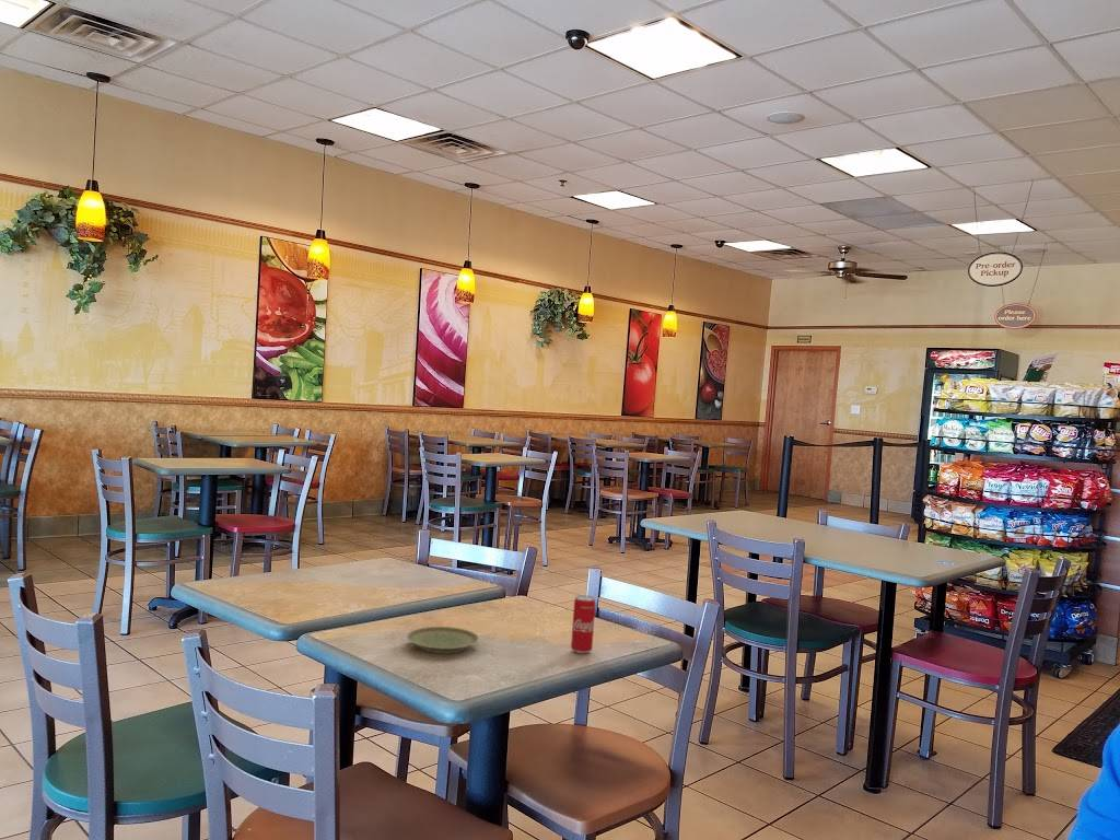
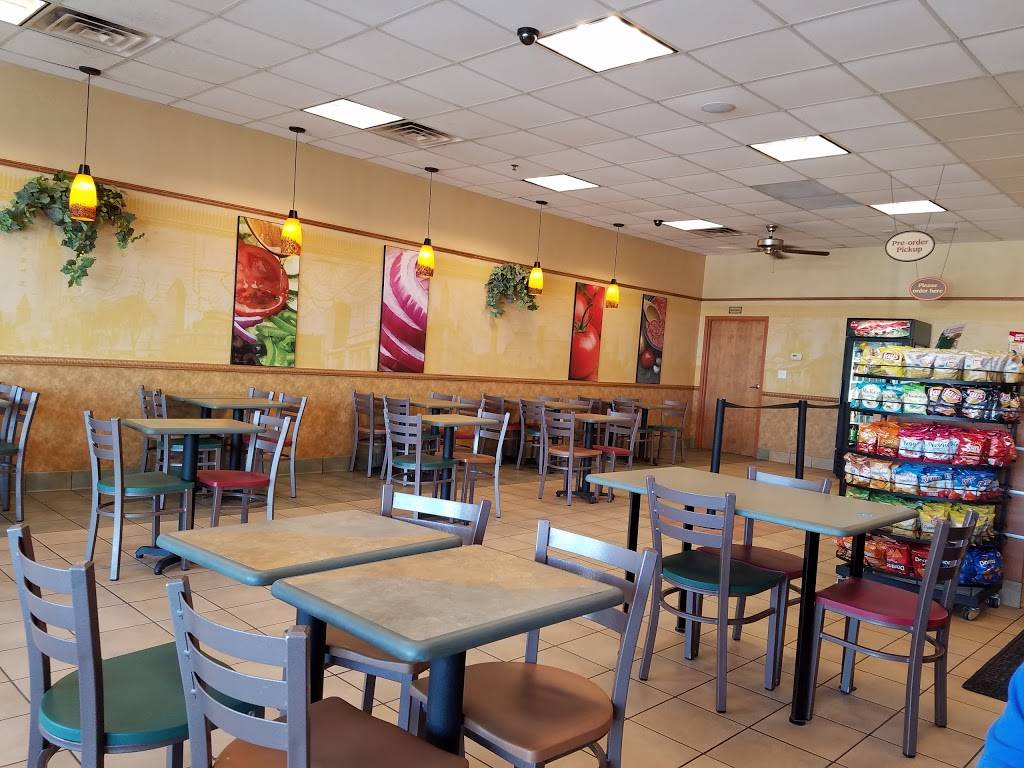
- beverage can [570,594,596,654]
- plate [406,626,480,654]
